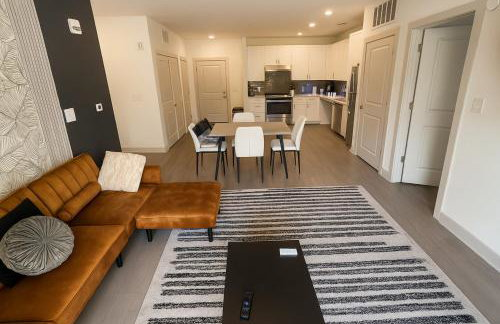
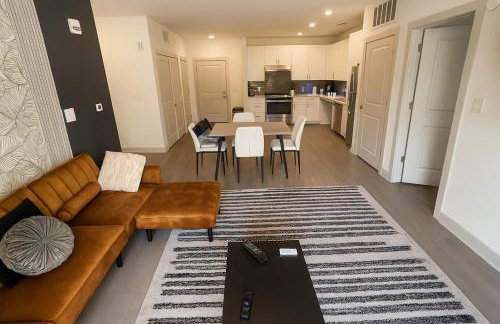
+ remote control [241,240,268,264]
